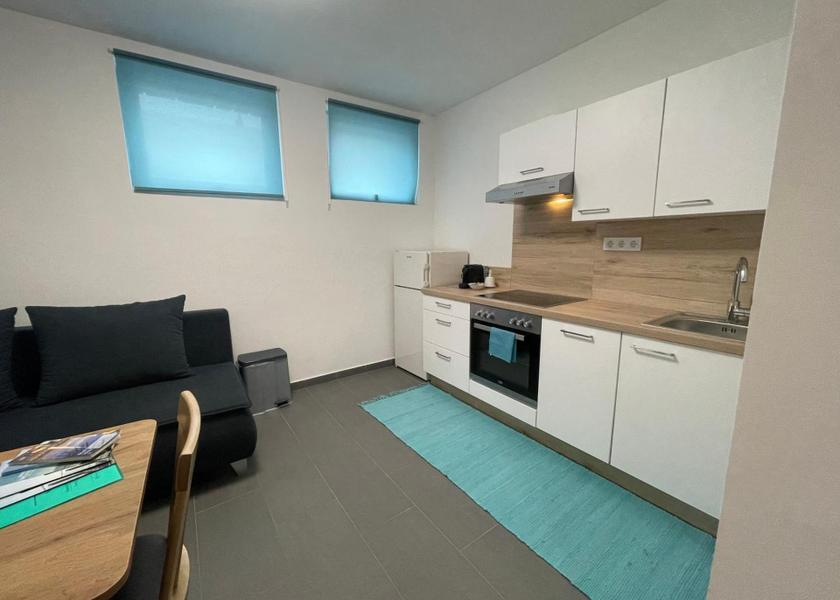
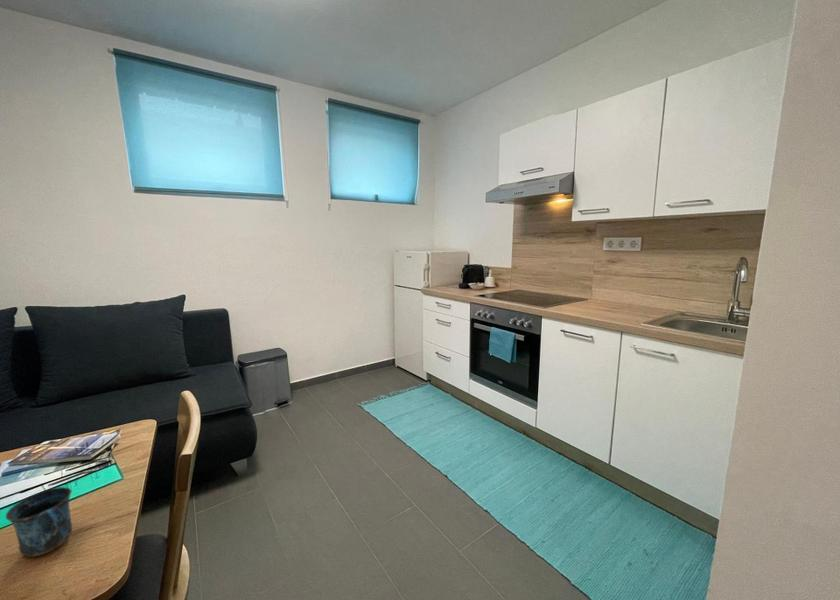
+ mug [5,486,73,558]
